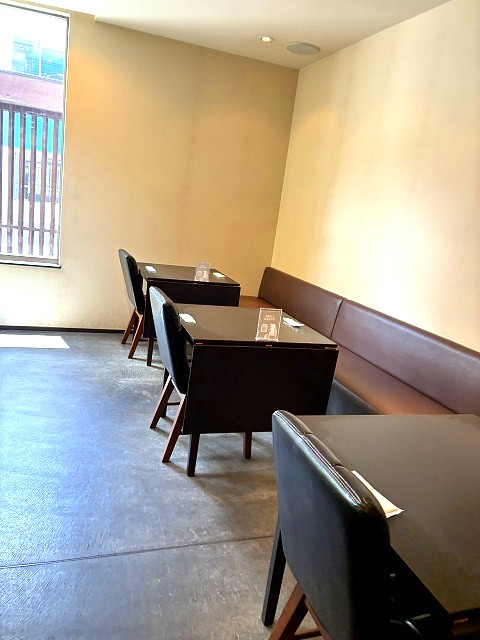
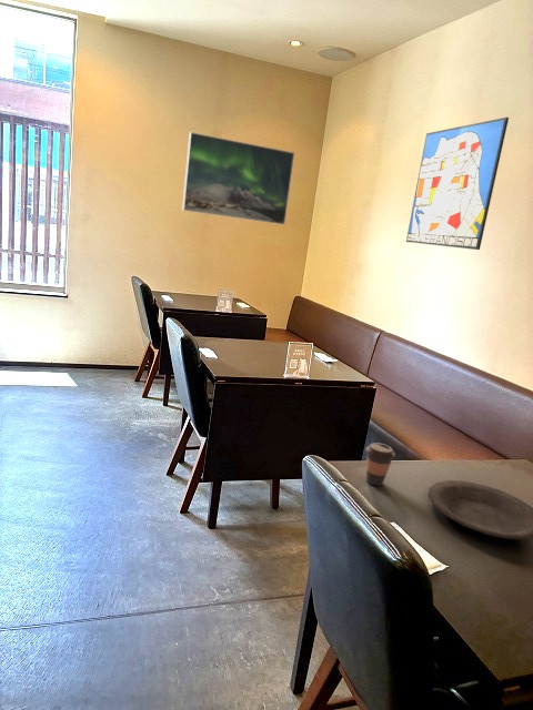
+ wall art [405,116,510,251]
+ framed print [181,131,295,226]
+ plate [428,479,533,540]
+ coffee cup [364,442,396,487]
